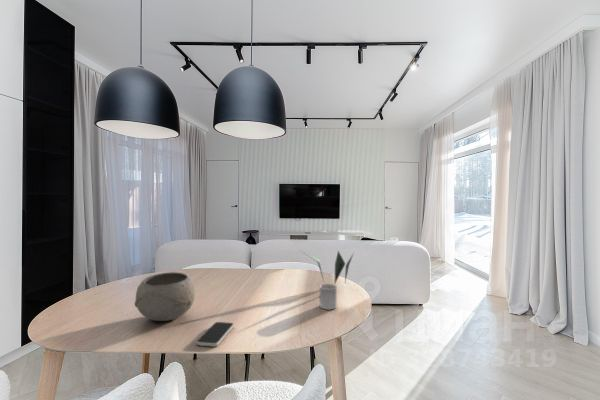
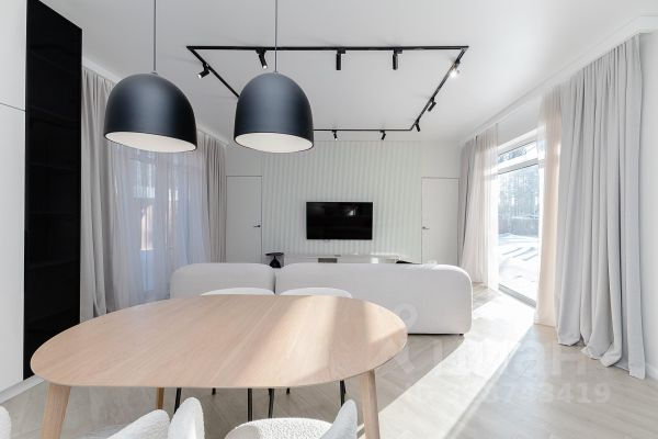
- smartphone [195,321,235,348]
- cup [319,283,338,311]
- bowl [134,271,196,322]
- origami bird [299,249,355,286]
